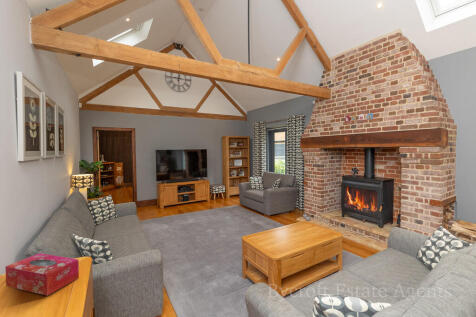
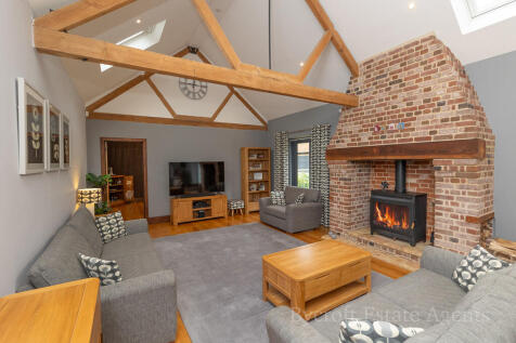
- tissue box [4,252,80,297]
